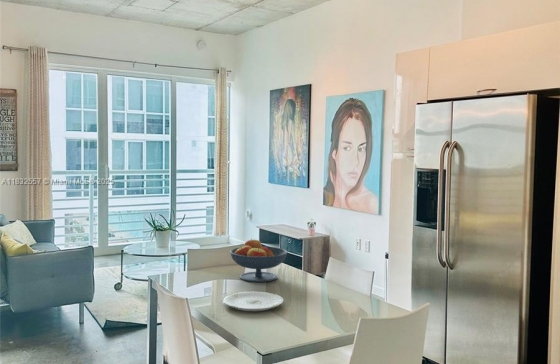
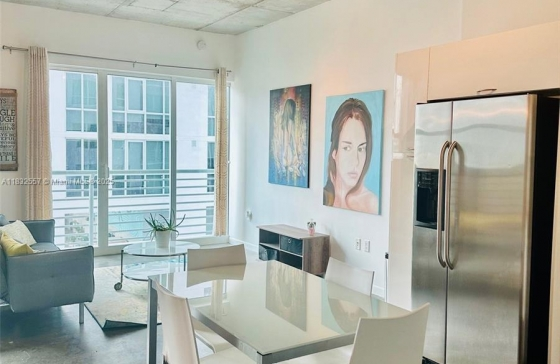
- fruit bowl [229,238,289,283]
- plate [222,291,285,312]
